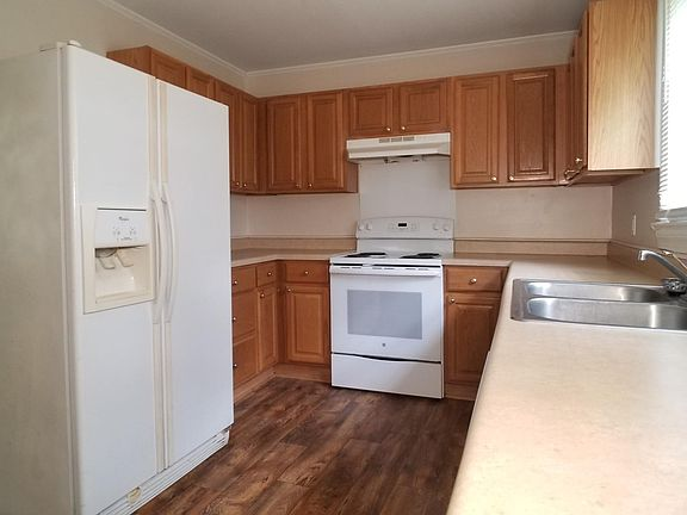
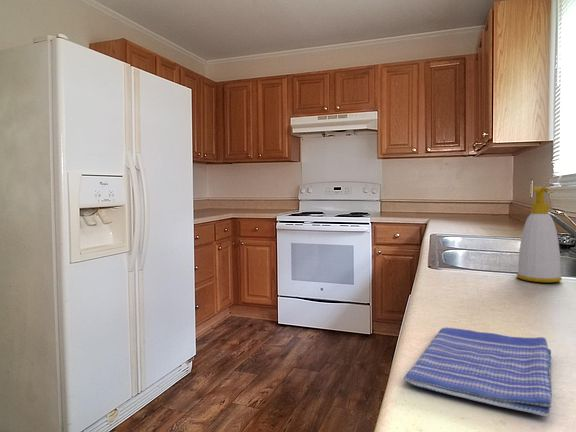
+ soap bottle [516,186,563,284]
+ dish towel [403,327,553,418]
